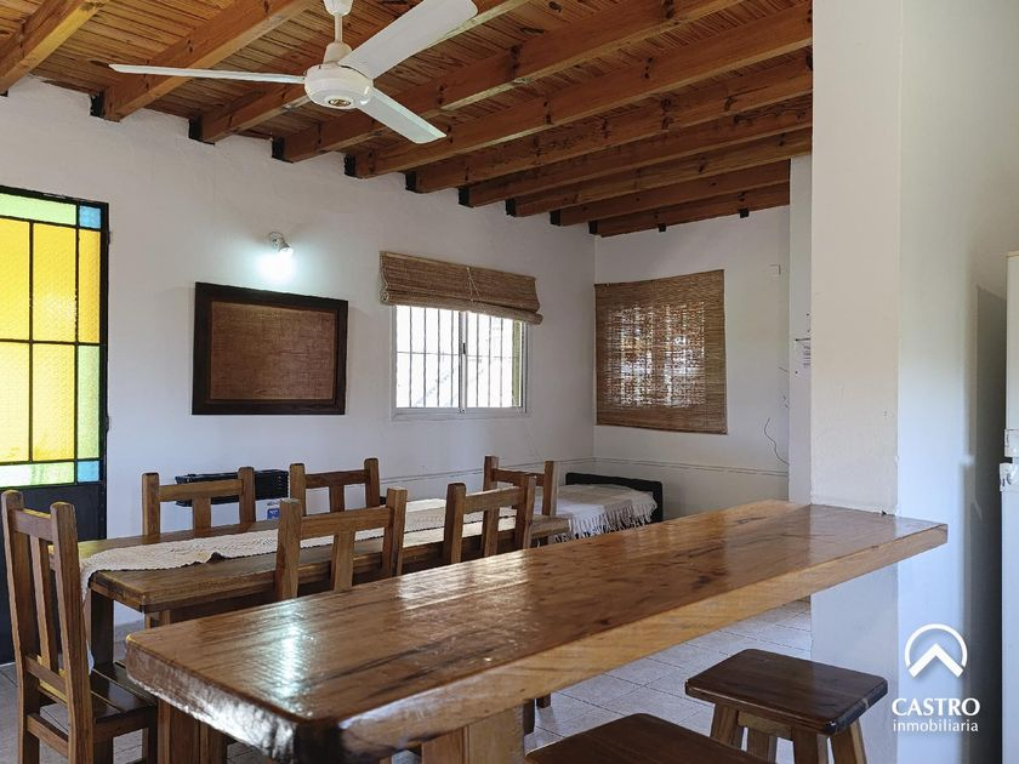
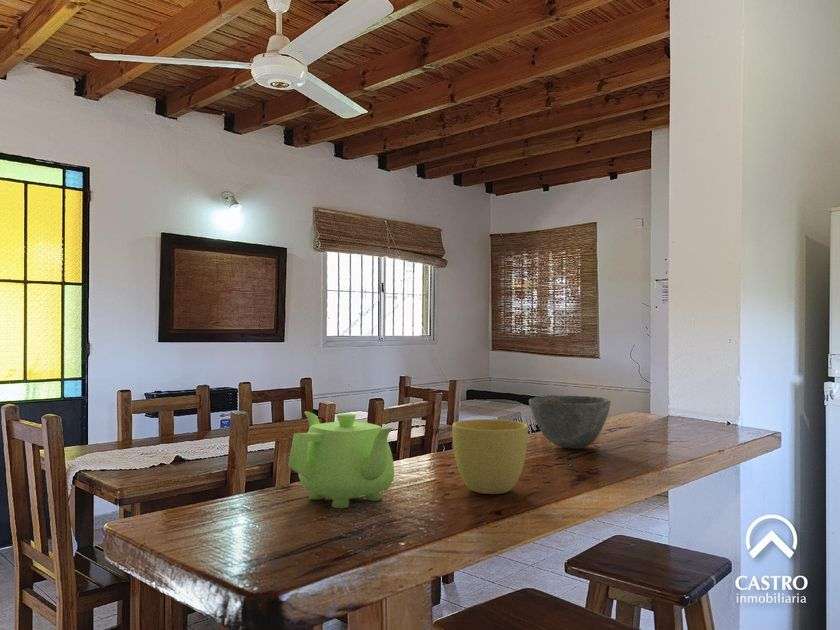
+ teapot [287,411,395,509]
+ bowl [528,394,612,450]
+ cup [451,418,529,495]
